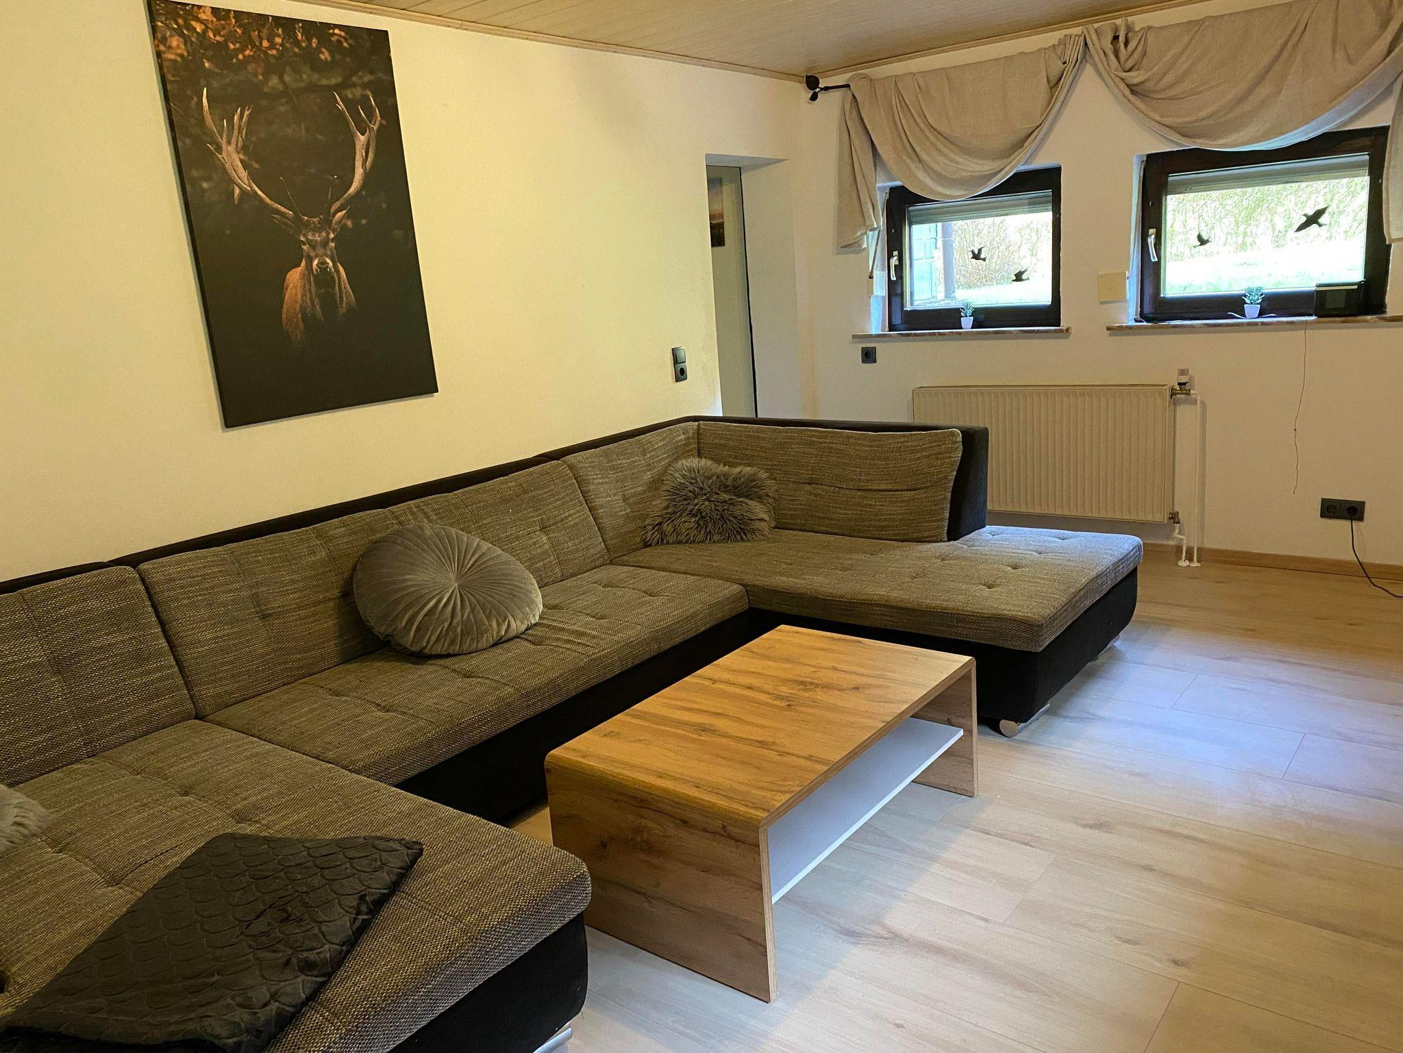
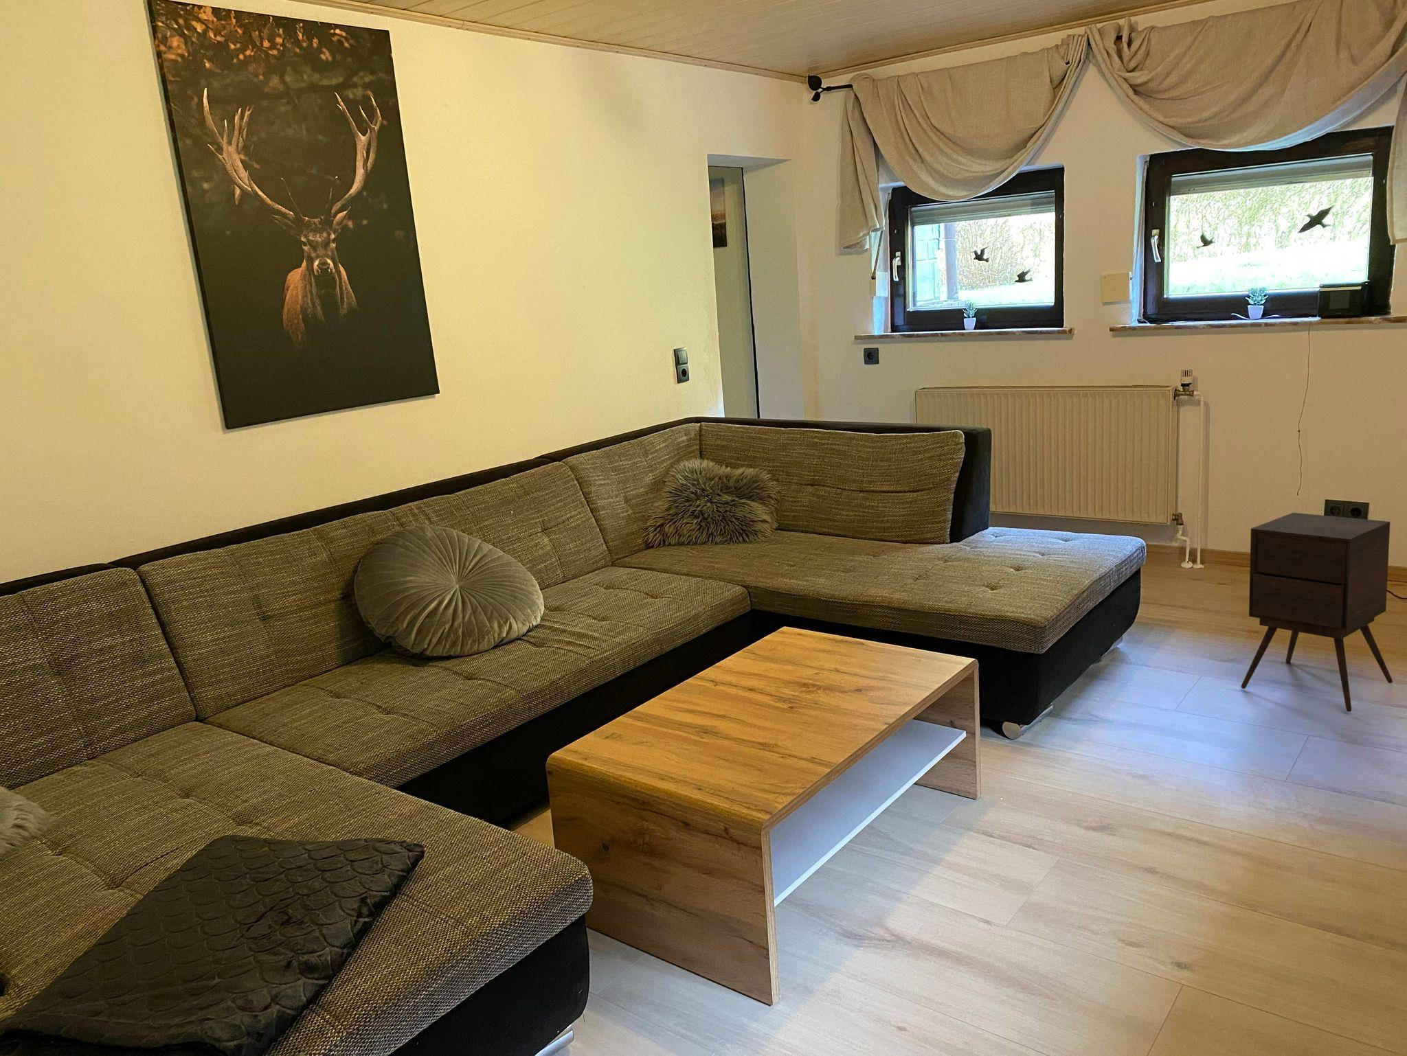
+ side table [1241,512,1394,712]
